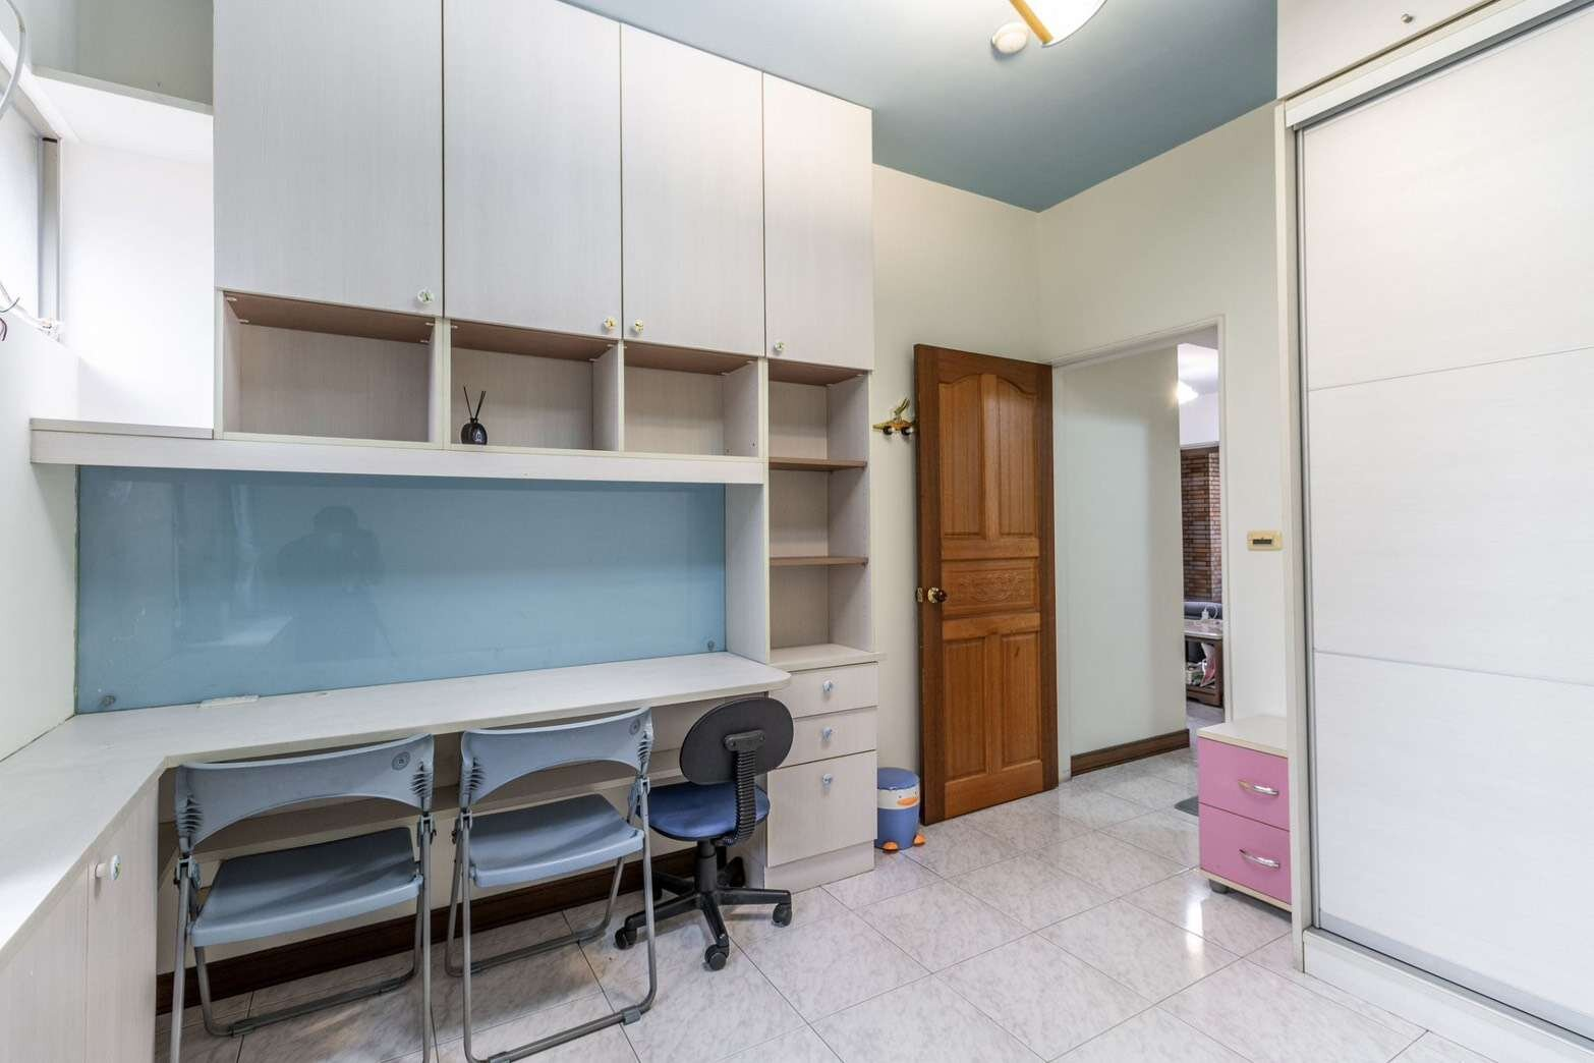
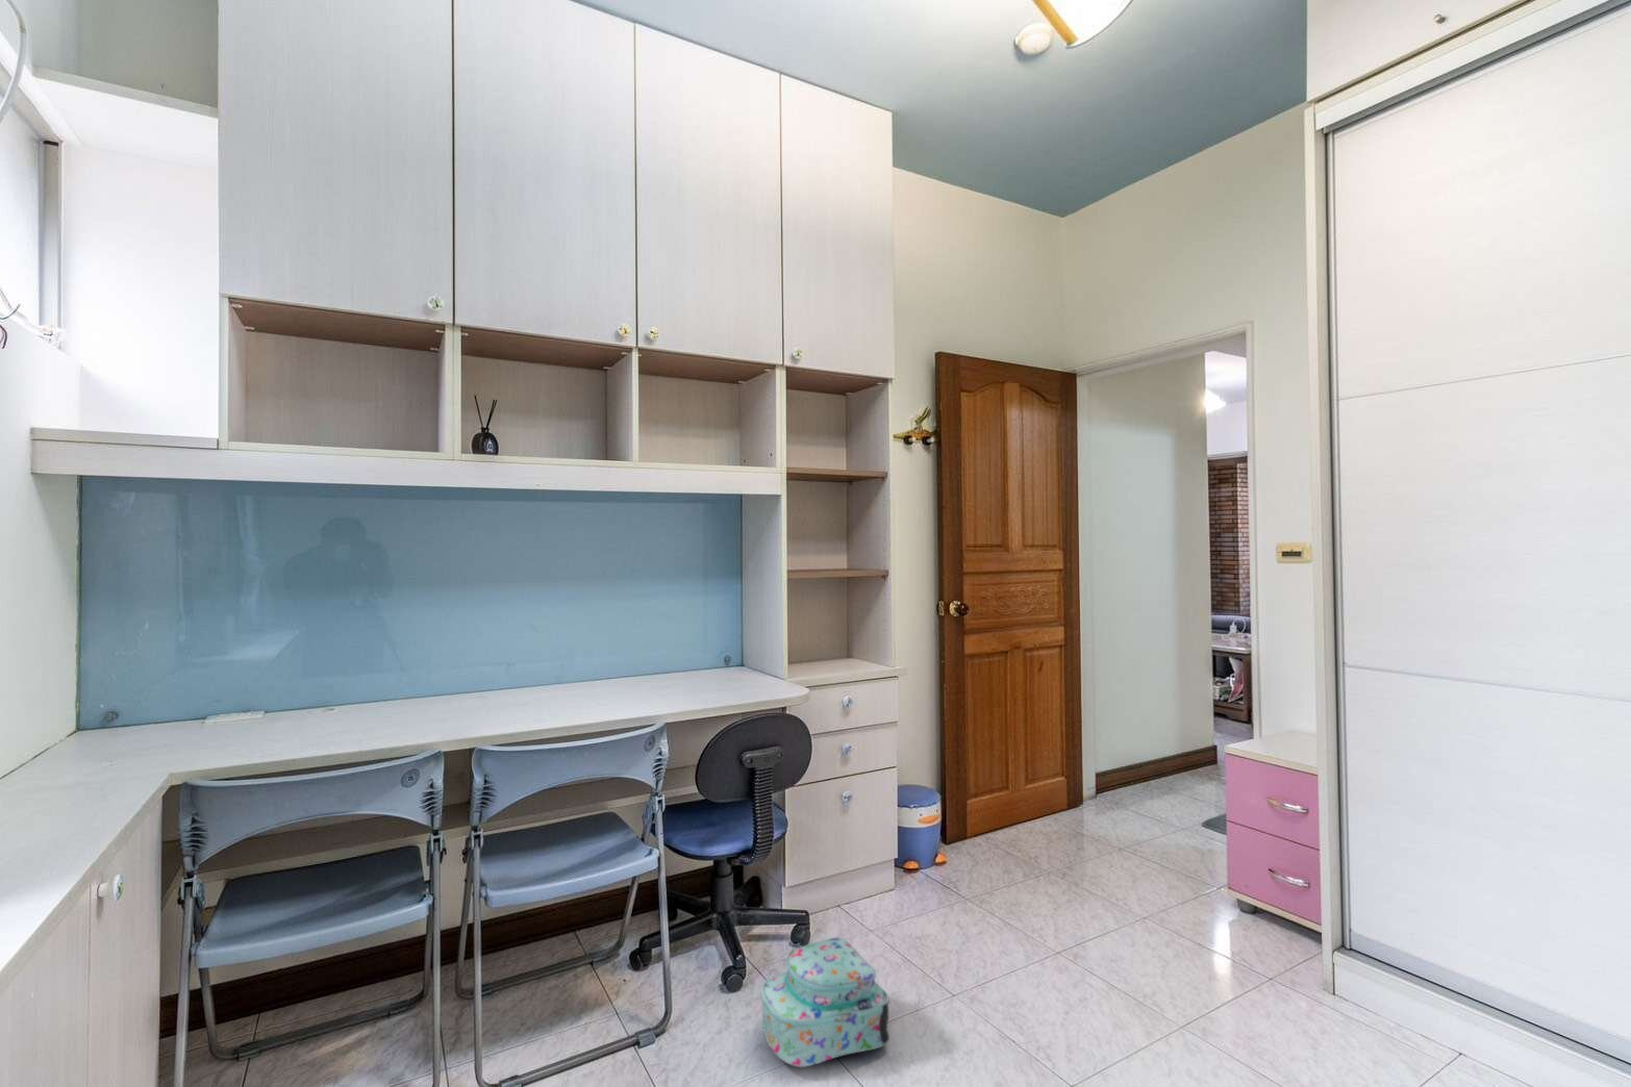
+ backpack [761,937,891,1069]
